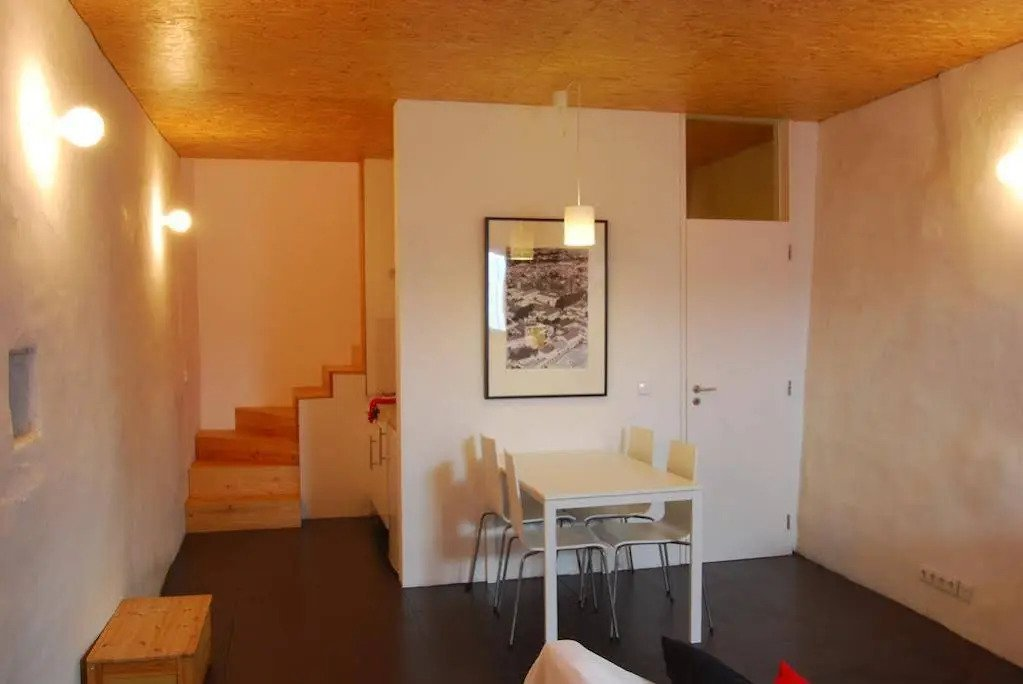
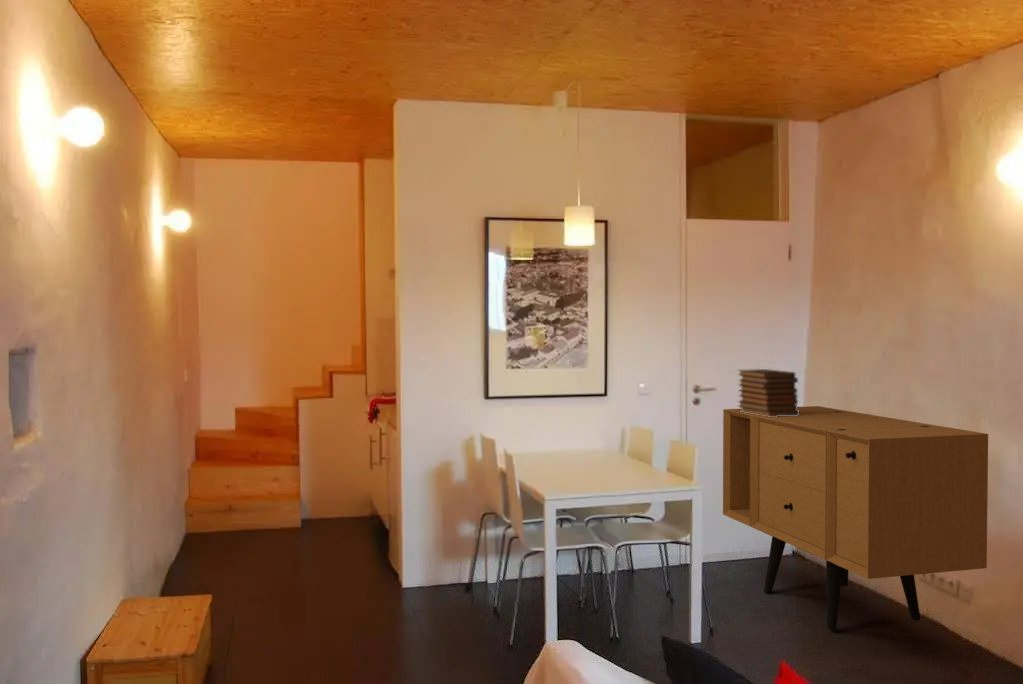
+ sideboard [722,405,989,631]
+ book stack [737,368,799,417]
